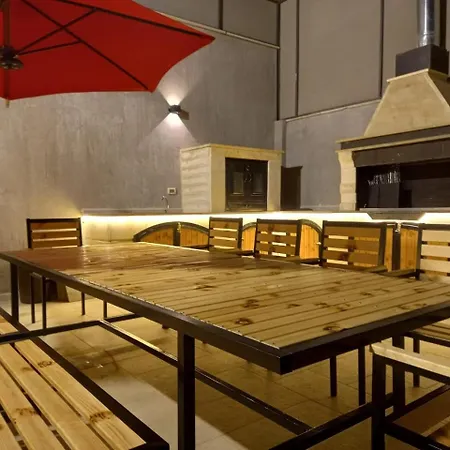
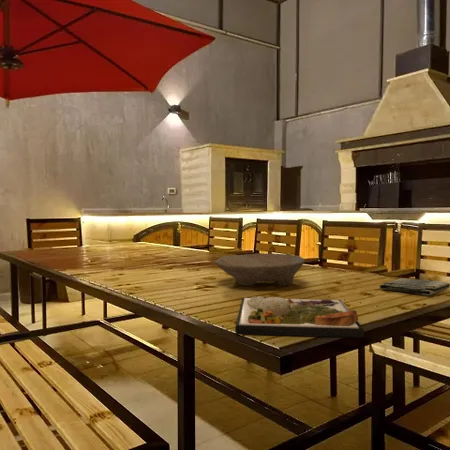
+ dish towel [378,277,450,296]
+ bowl [214,252,306,287]
+ dinner plate [234,295,365,339]
